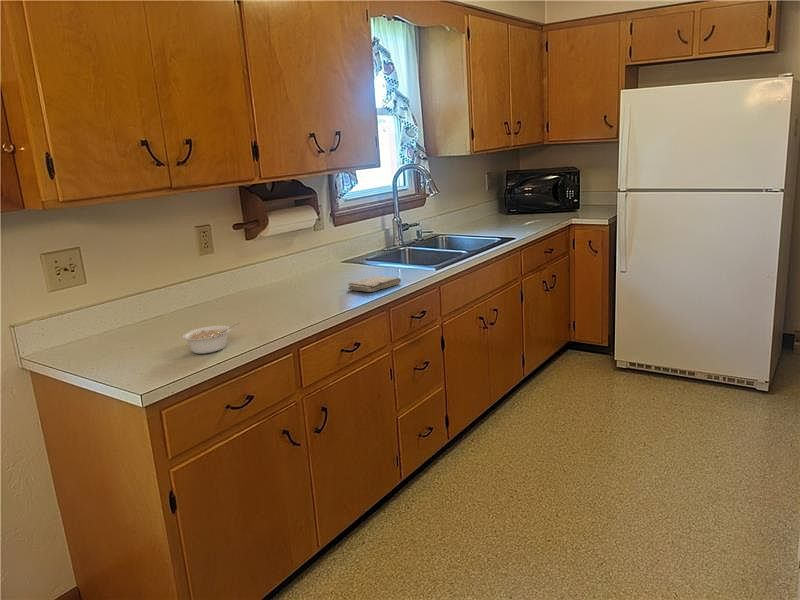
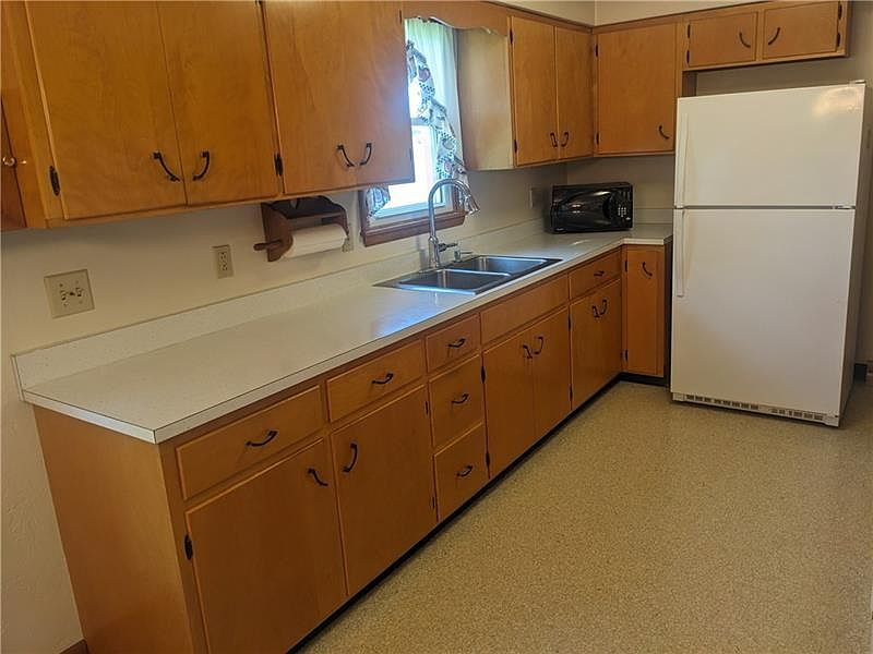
- washcloth [347,275,402,293]
- legume [181,322,240,355]
